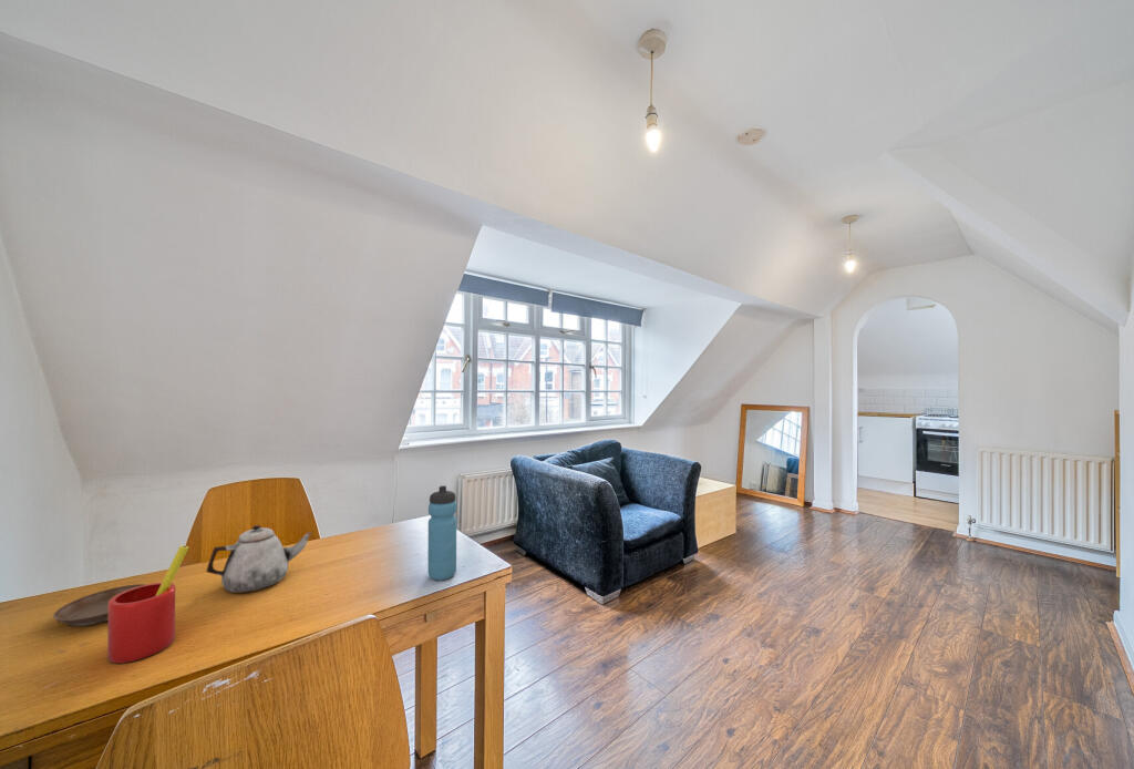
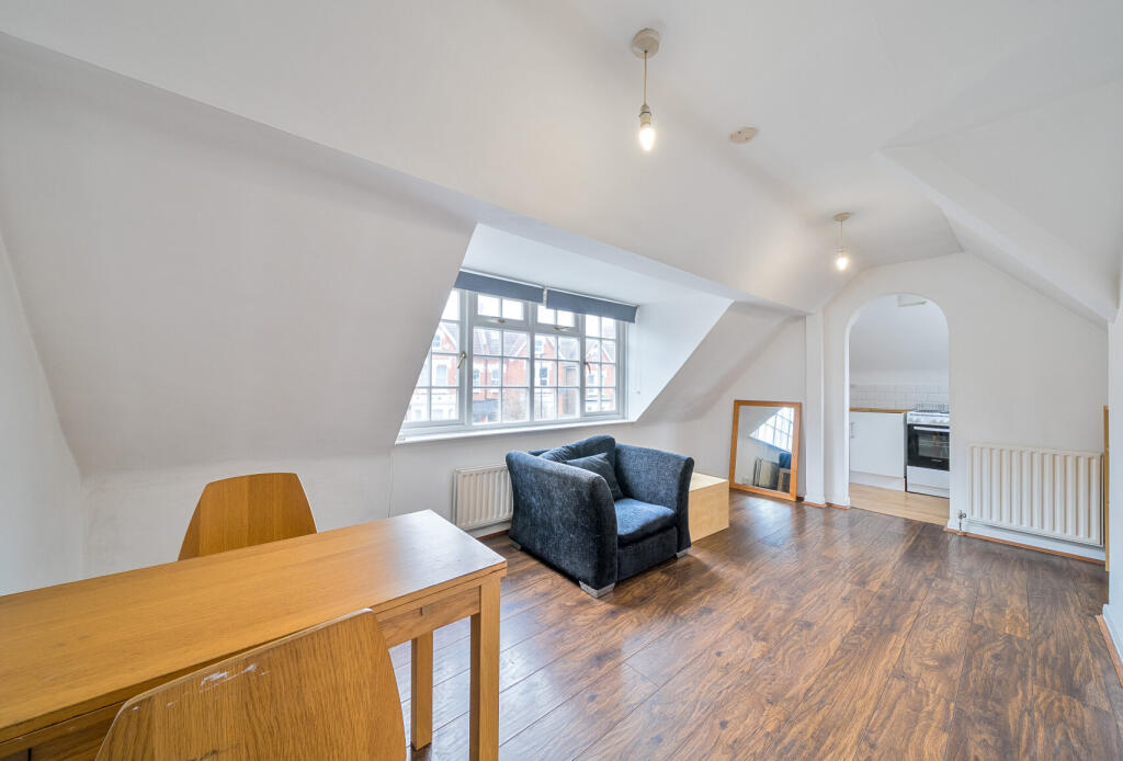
- water bottle [426,484,457,582]
- teapot [206,524,313,594]
- straw [106,545,189,665]
- saucer [52,583,148,627]
